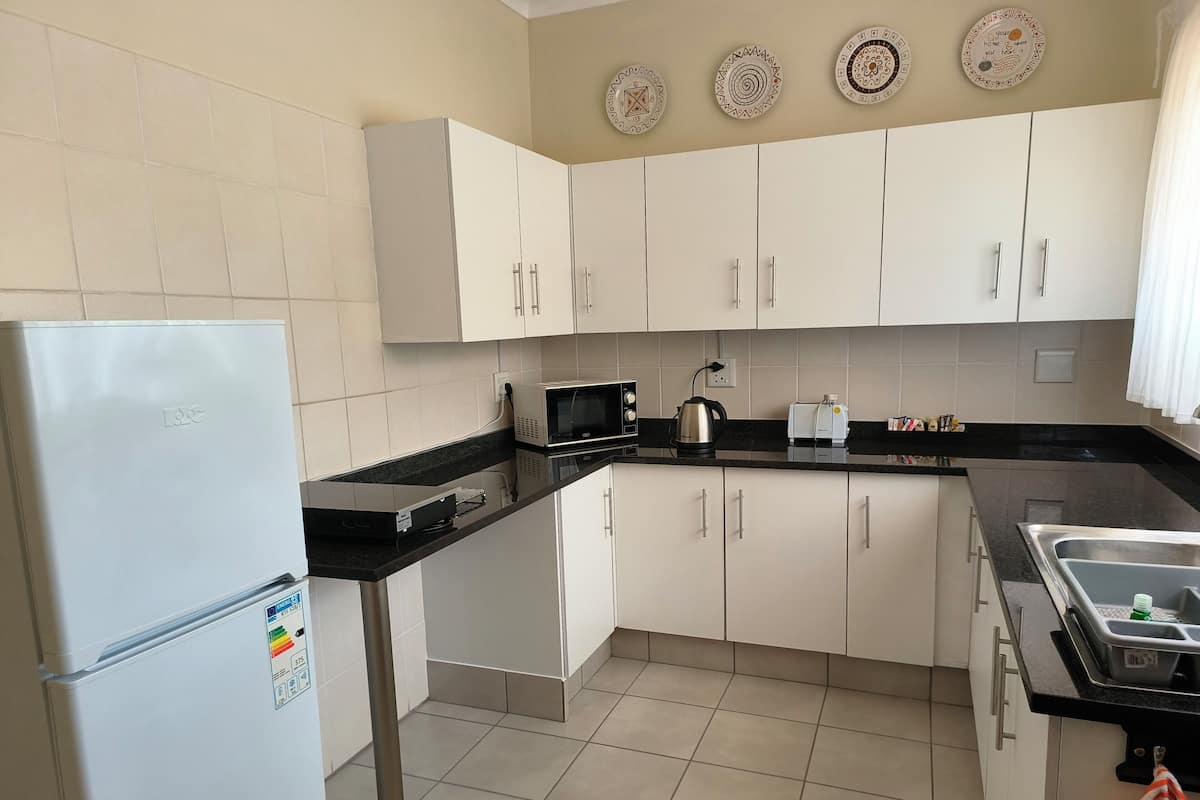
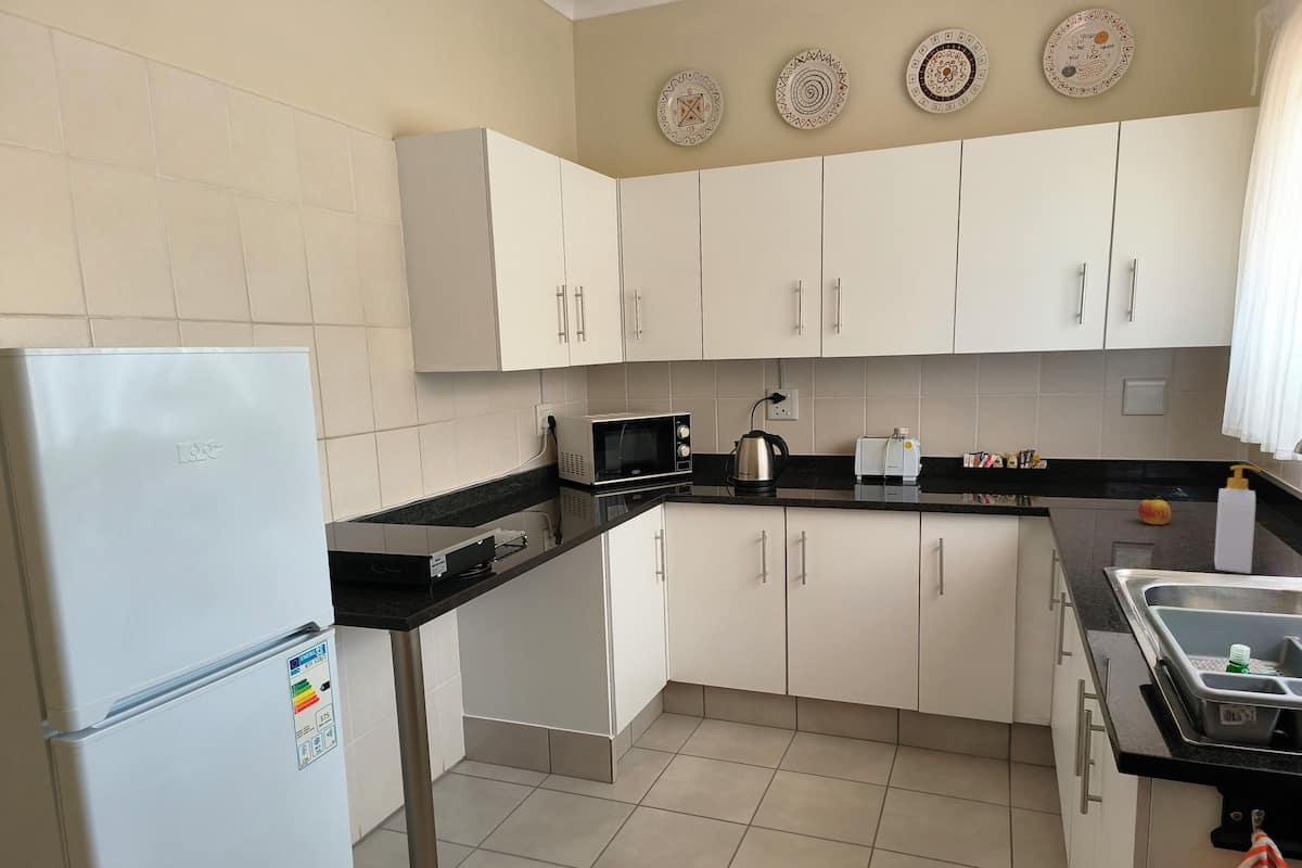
+ soap bottle [1213,464,1262,575]
+ apple [1137,495,1172,525]
